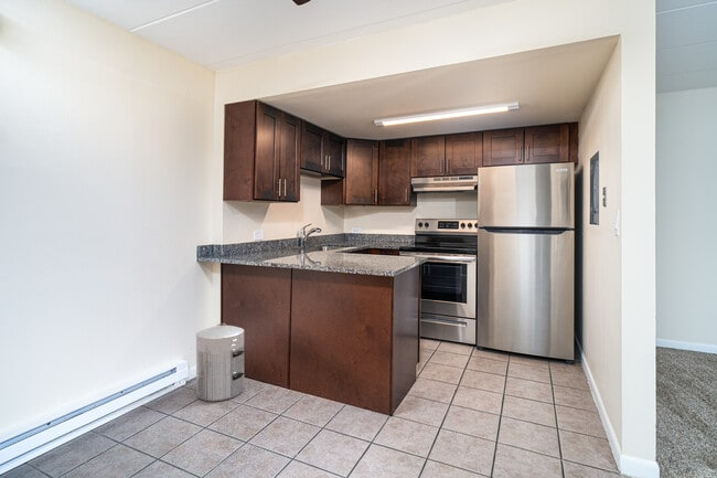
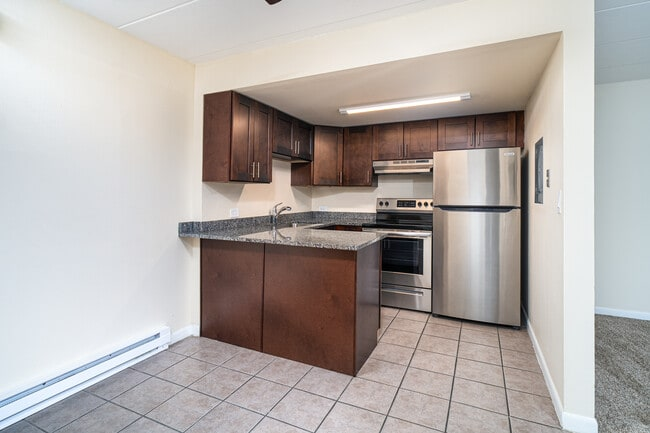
- waste bin [195,322,246,403]
